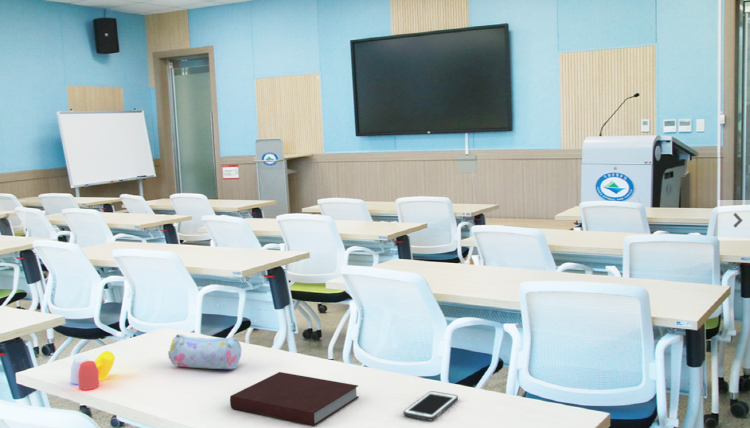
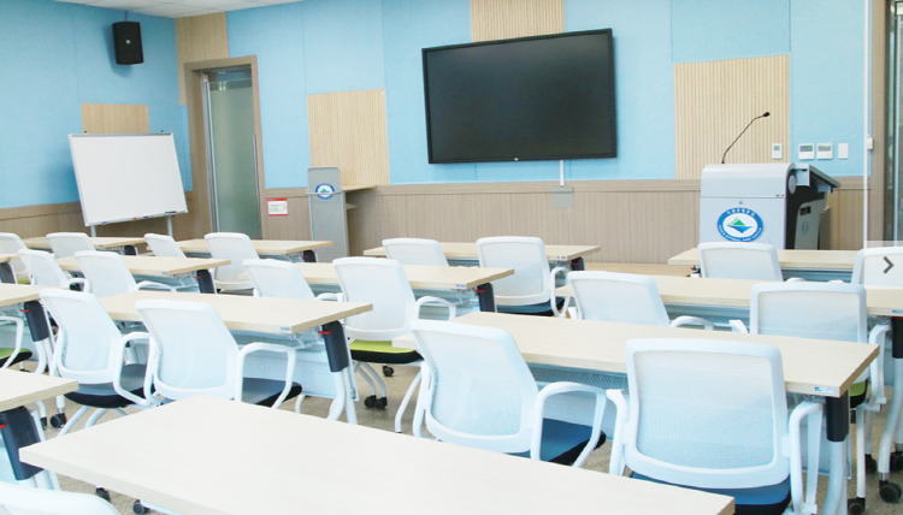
- cell phone [403,390,459,422]
- cup [69,350,116,391]
- pencil case [167,333,242,370]
- notebook [229,371,359,427]
